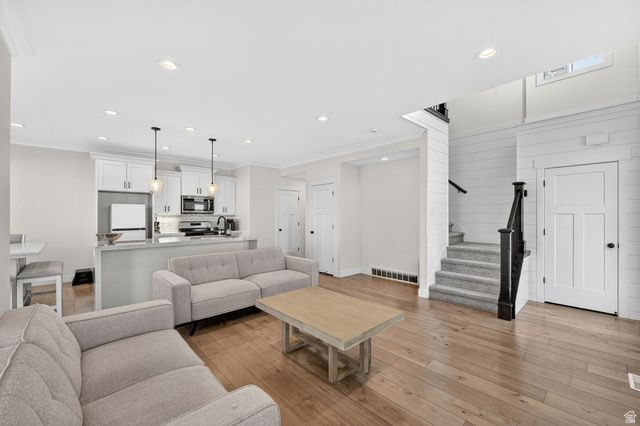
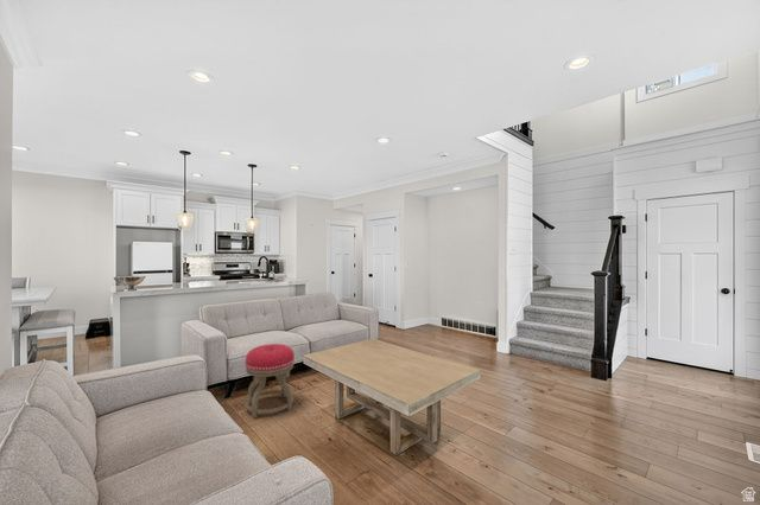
+ stool [245,343,296,418]
